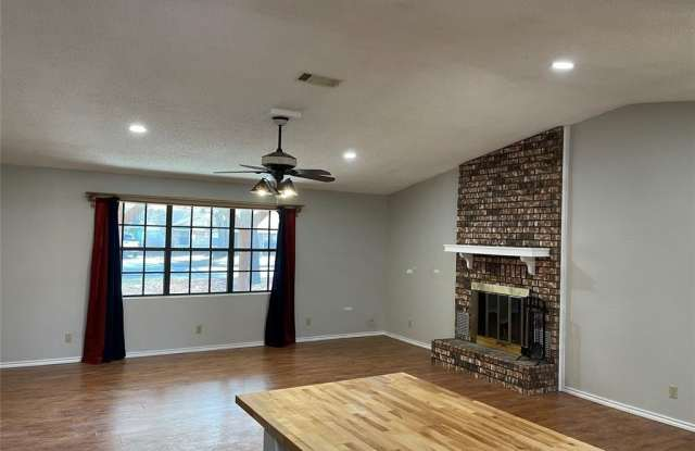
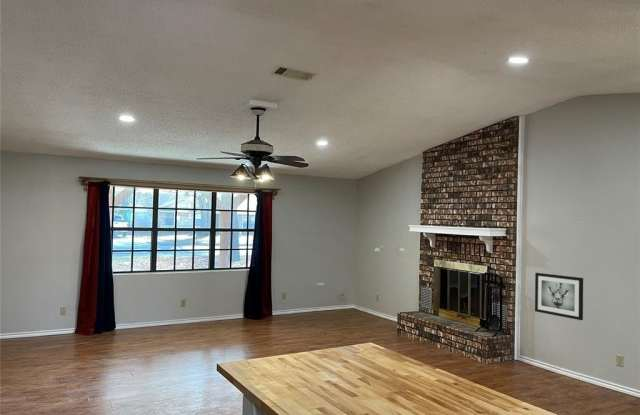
+ wall art [534,272,584,321]
